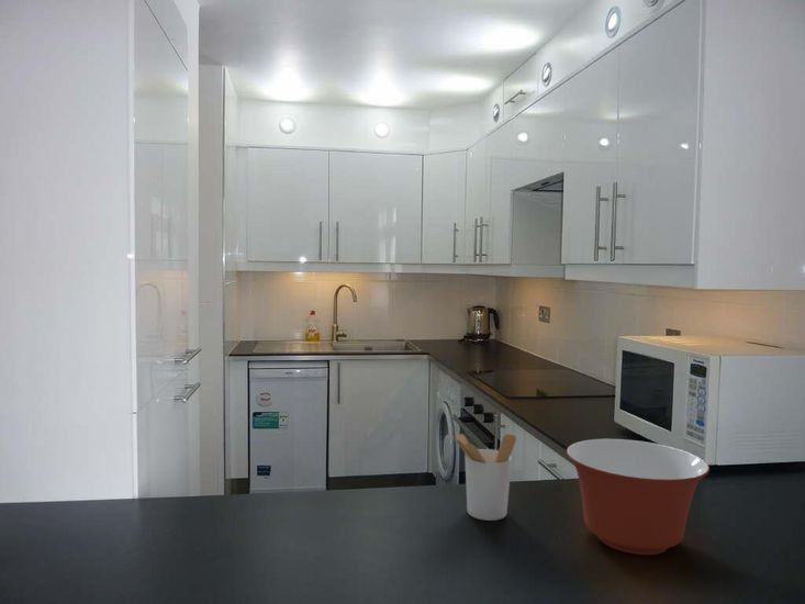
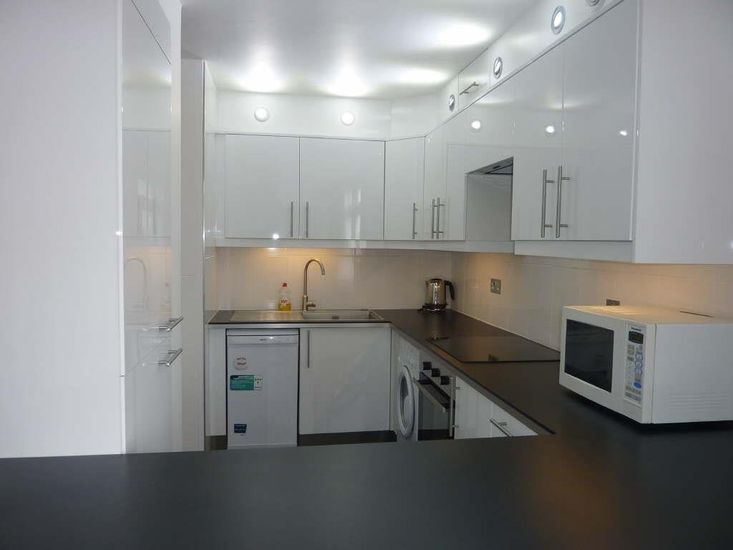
- utensil holder [450,433,517,522]
- mixing bowl [566,438,711,556]
